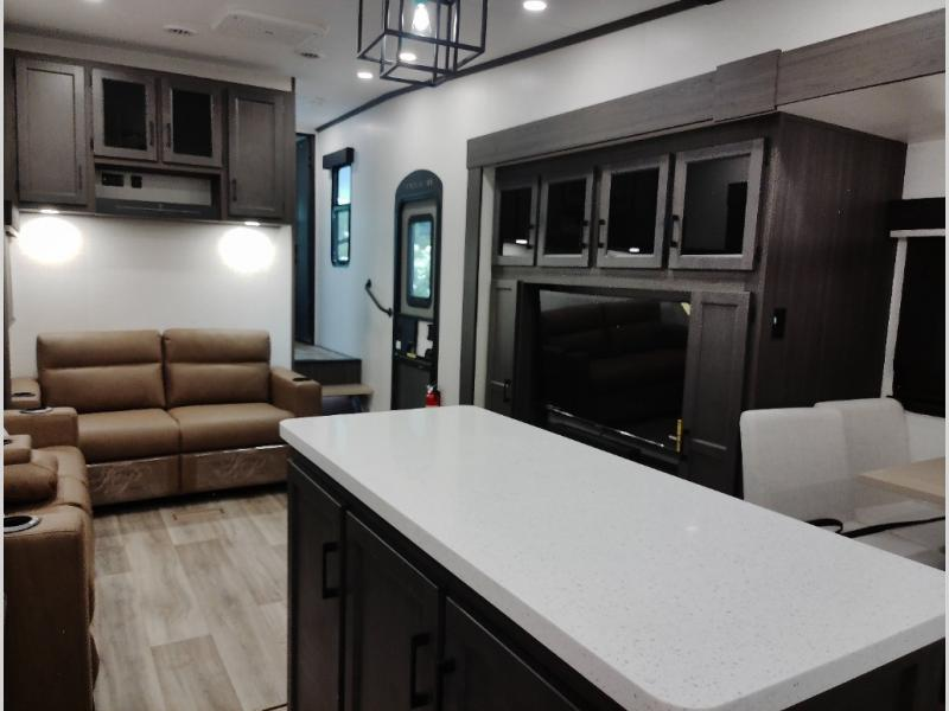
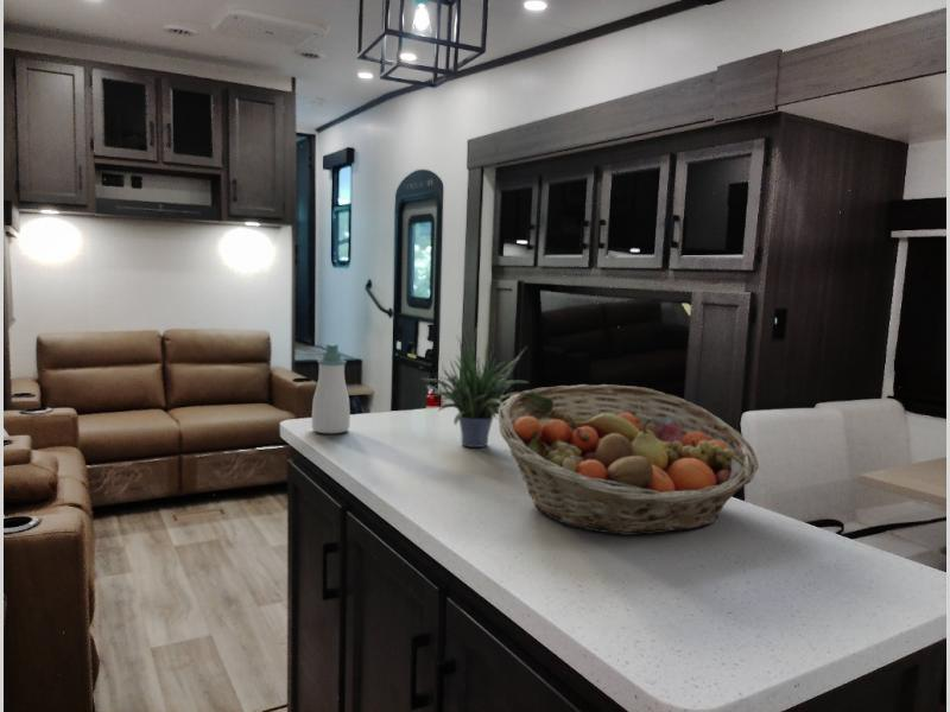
+ fruit basket [498,383,760,536]
+ potted plant [420,319,530,449]
+ soap bottle [311,343,352,434]
